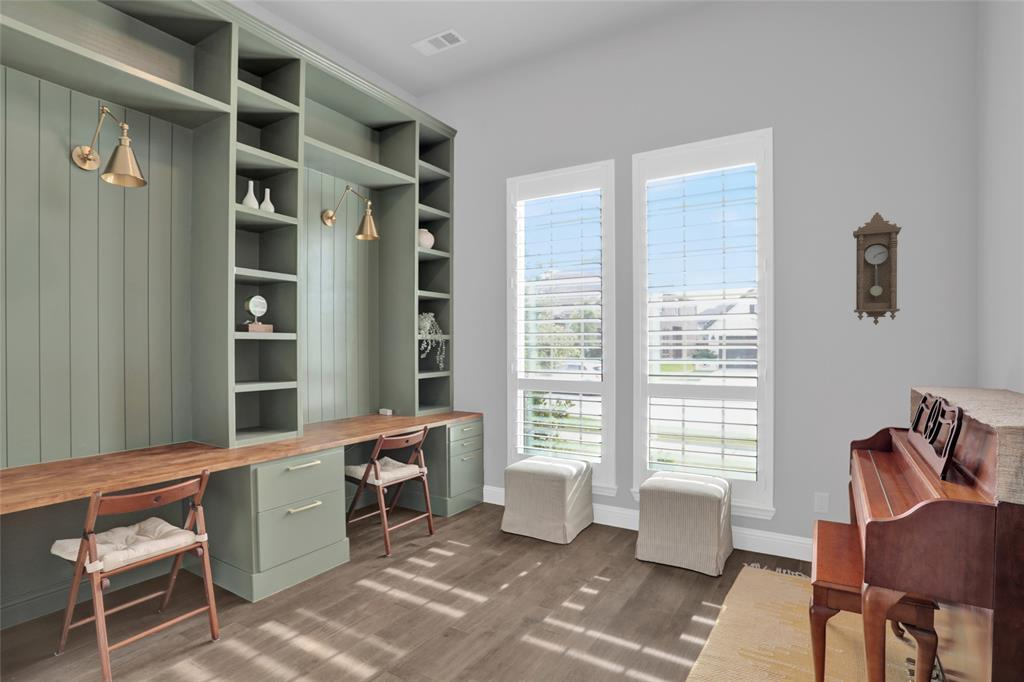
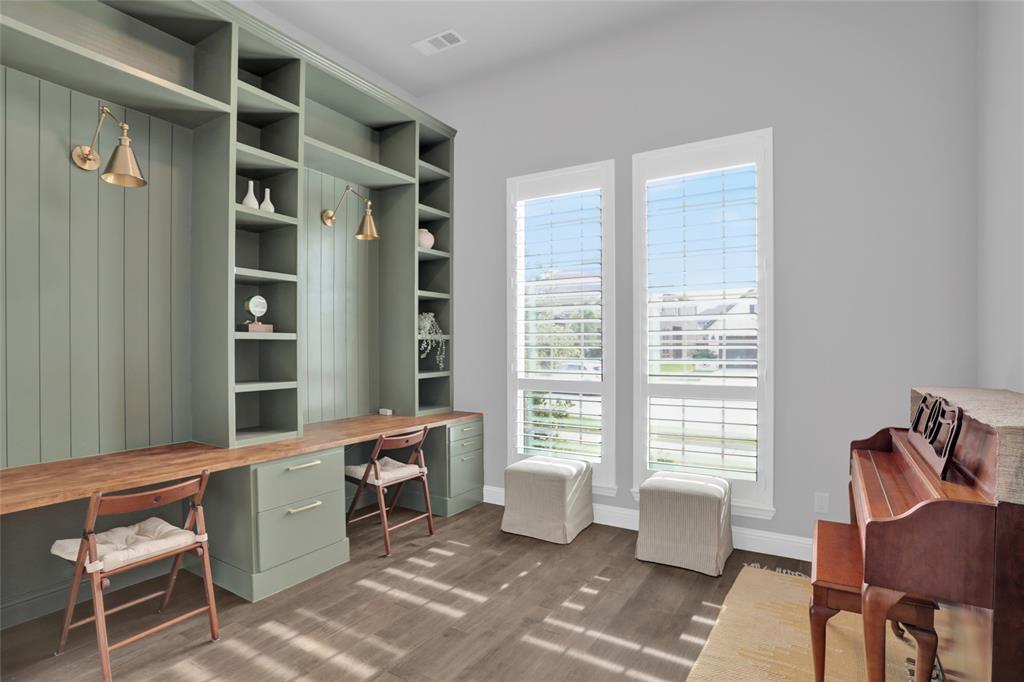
- pendulum clock [852,211,903,326]
